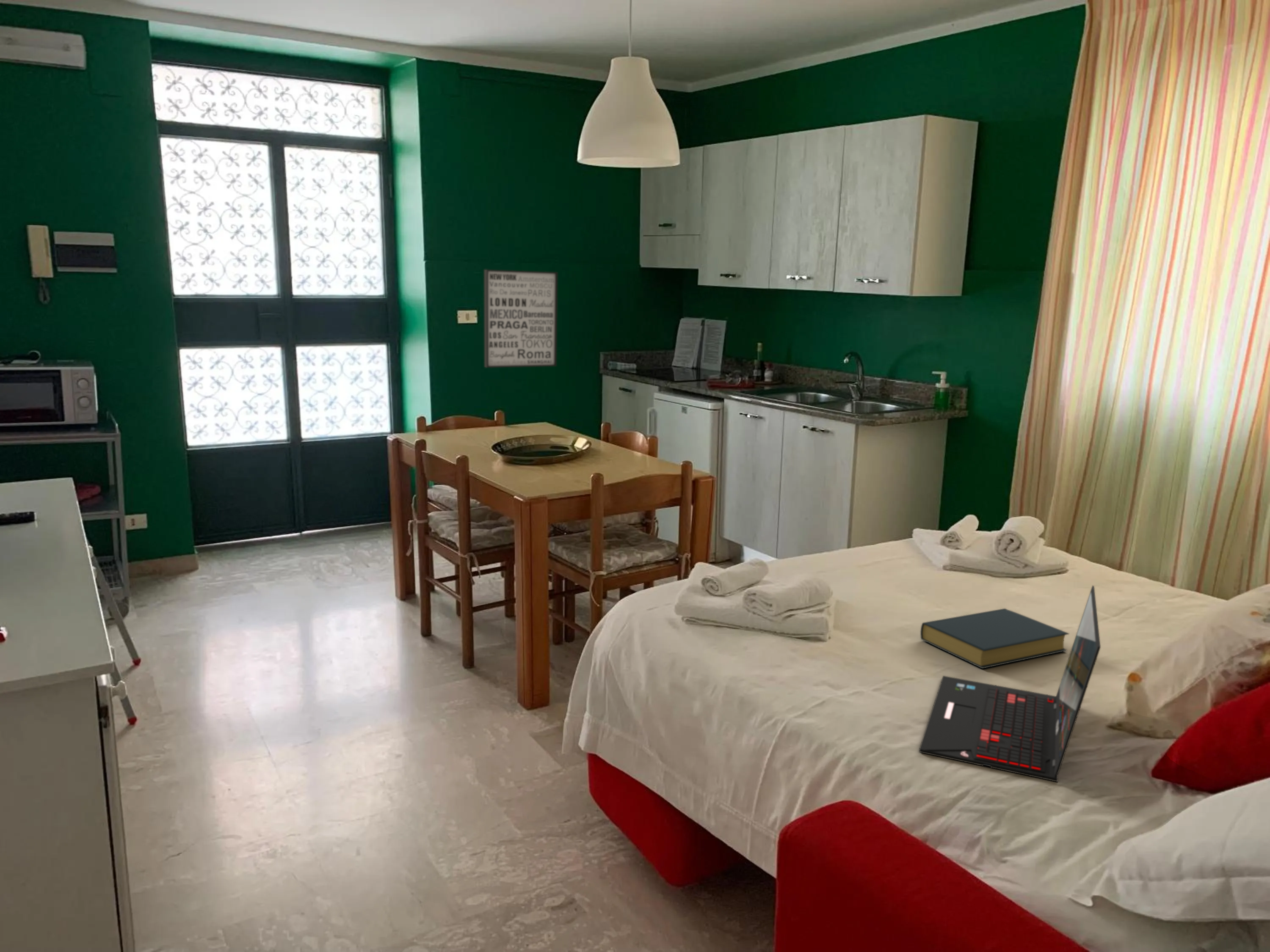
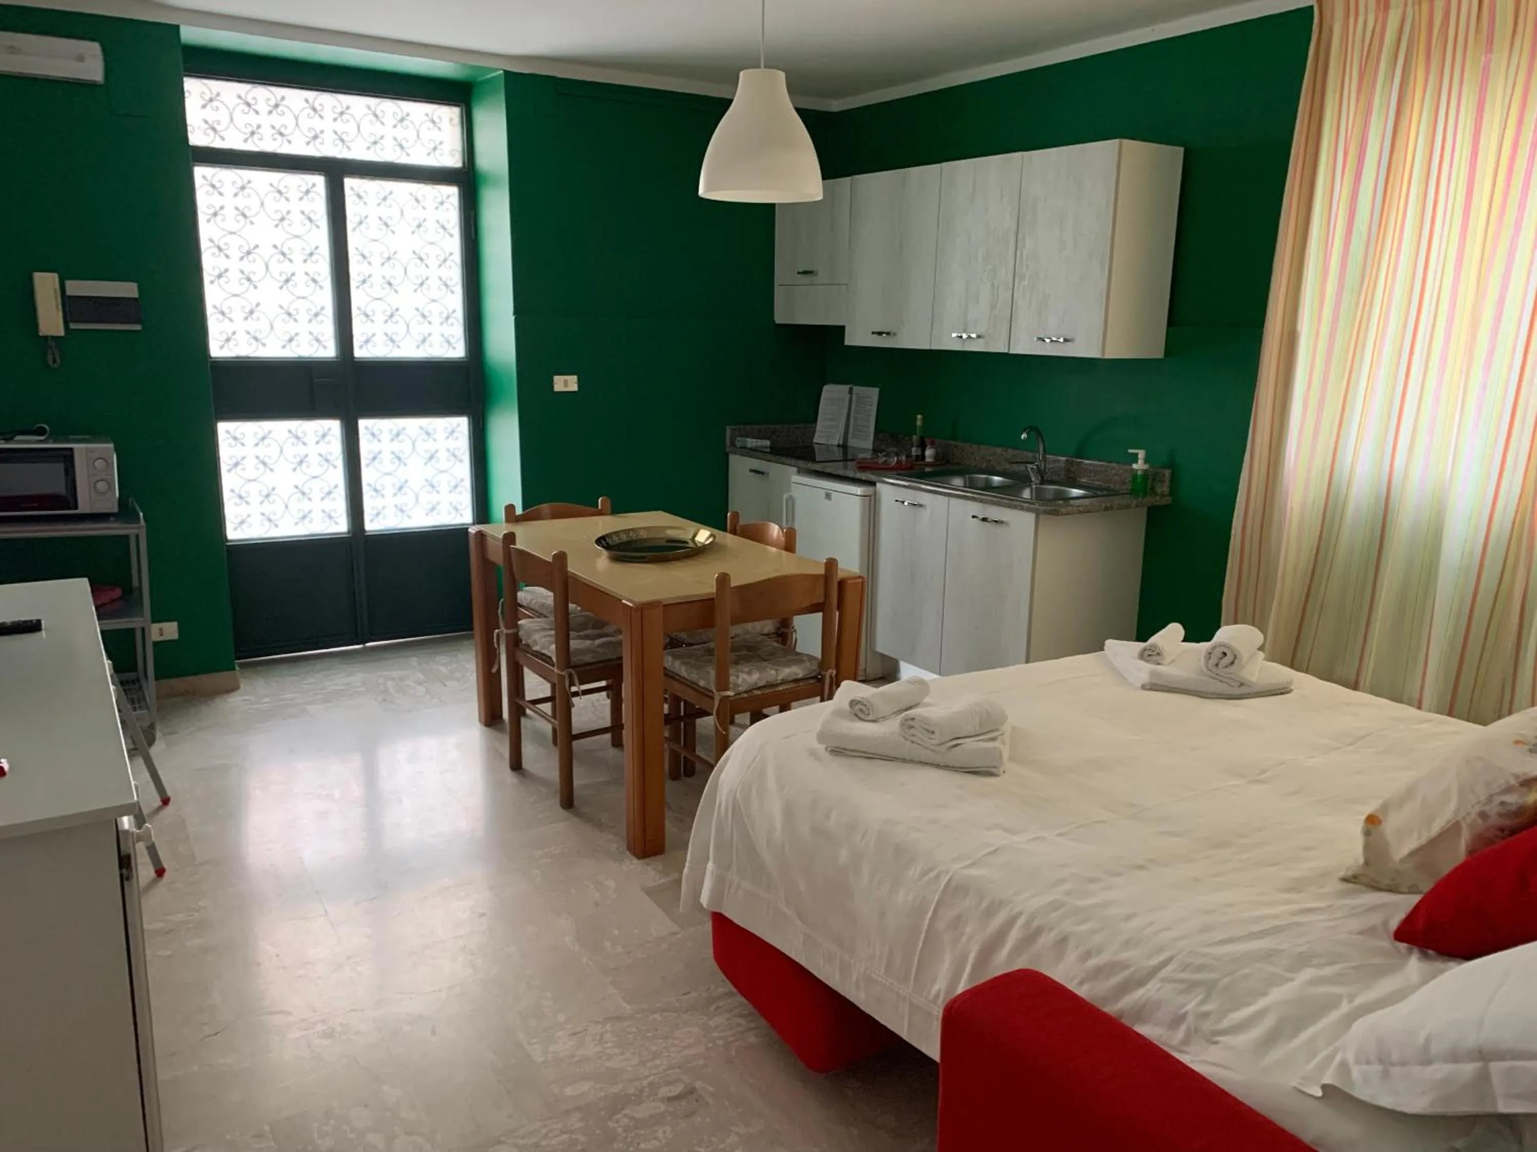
- wall art [484,269,558,368]
- laptop [919,585,1101,782]
- hardback book [920,608,1070,669]
